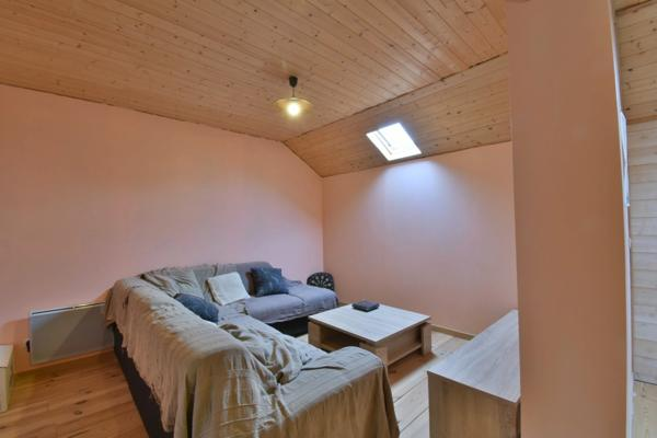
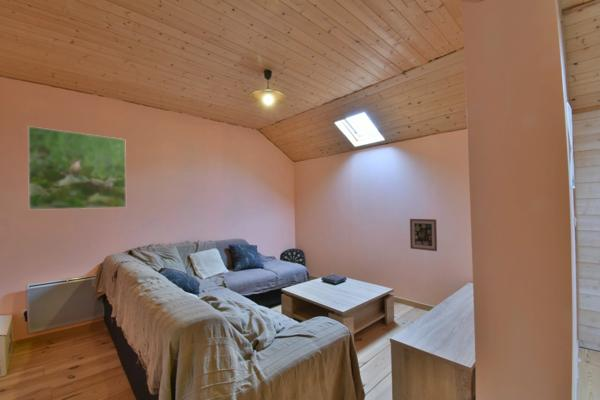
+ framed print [27,125,127,211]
+ wall art [409,218,438,252]
